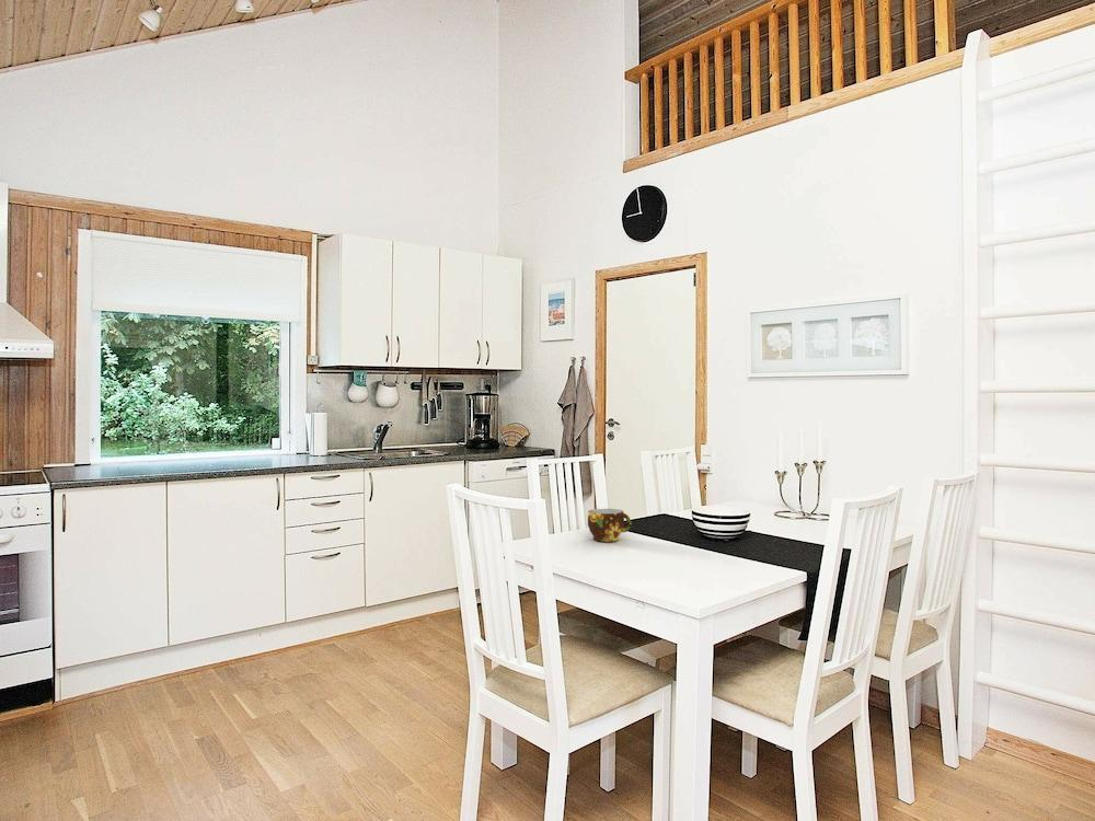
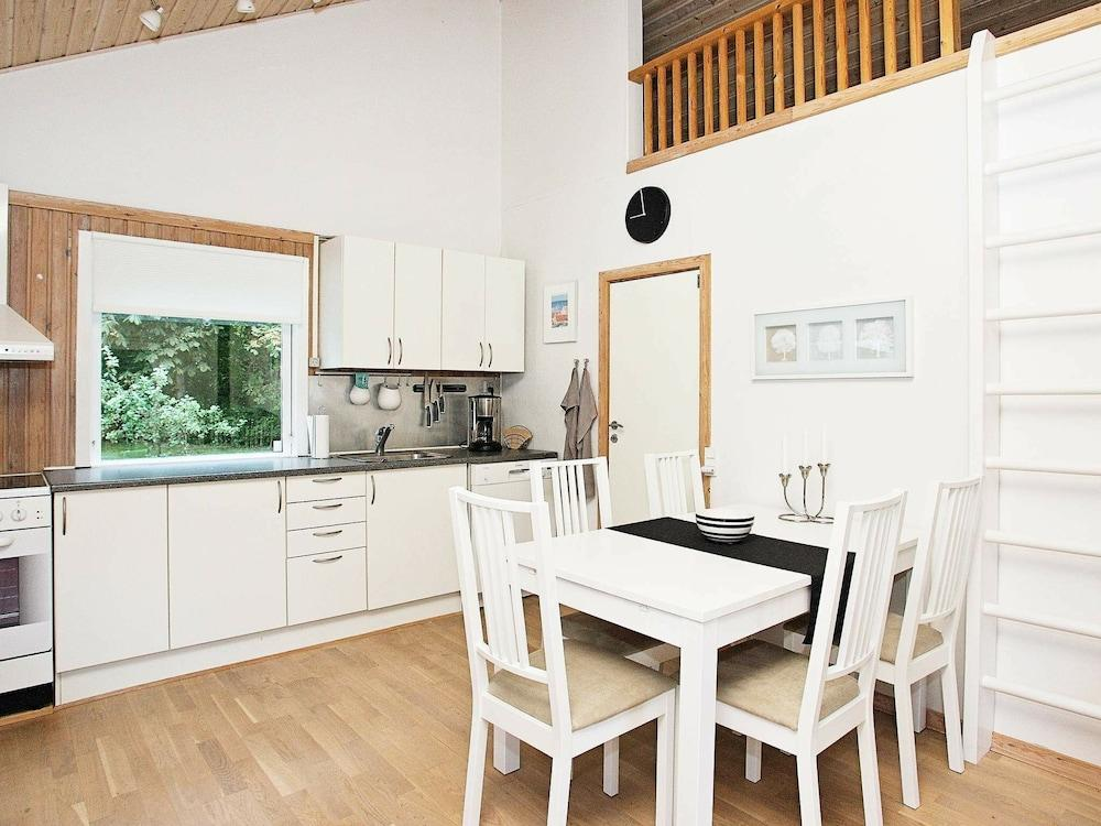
- cup [587,508,632,543]
